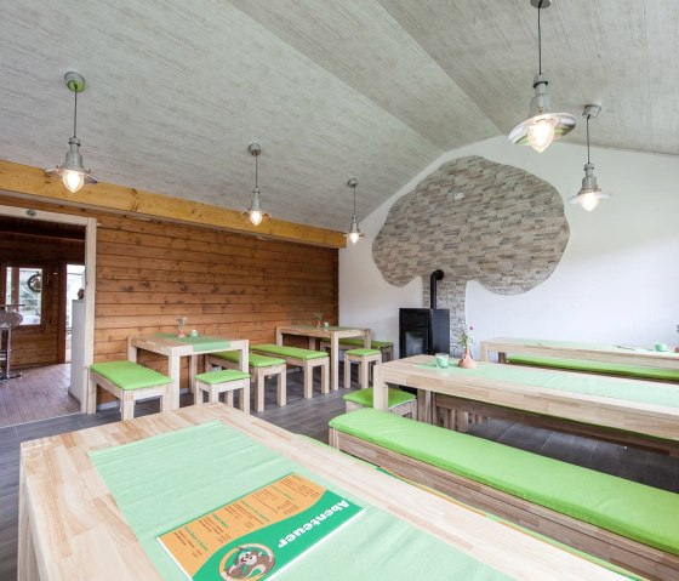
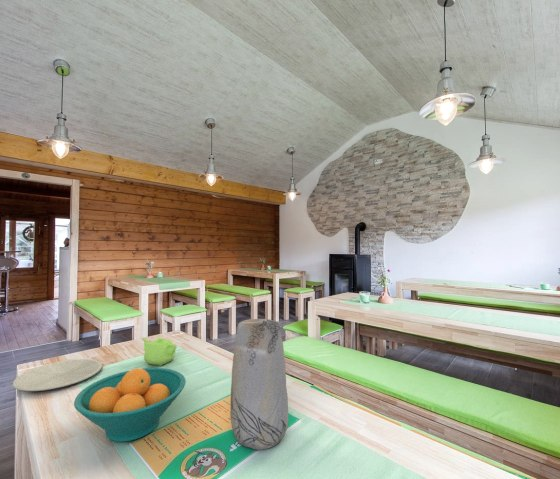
+ fruit bowl [73,367,187,443]
+ vase [229,318,289,451]
+ teapot [141,337,177,366]
+ plate [12,358,103,392]
